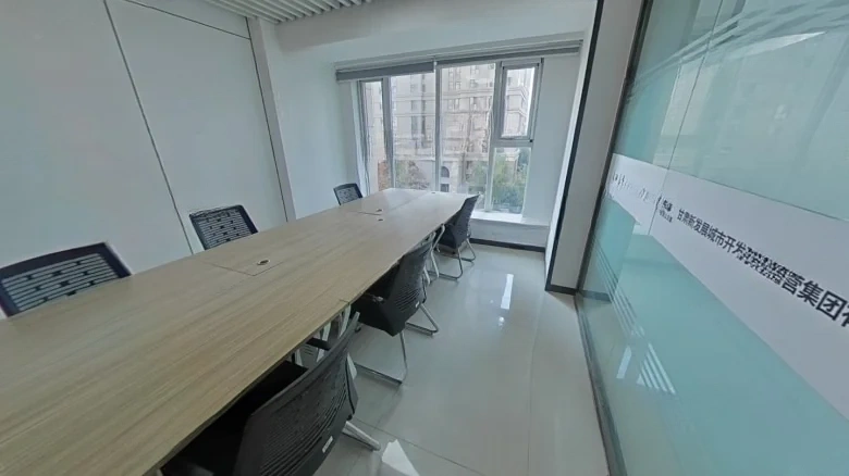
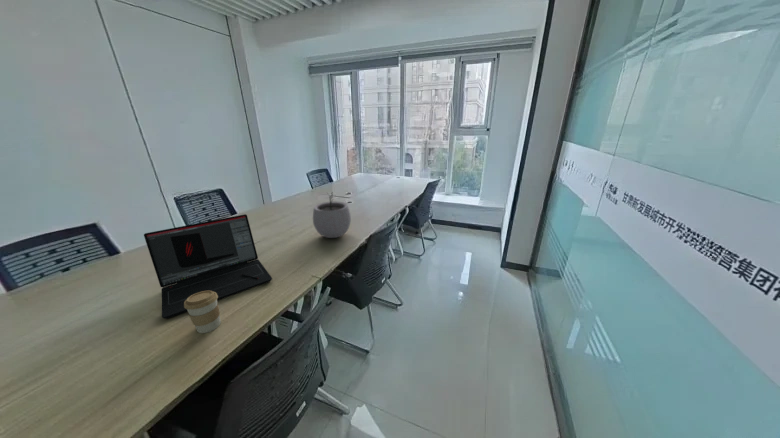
+ laptop [143,213,273,320]
+ plant pot [312,192,352,239]
+ coffee cup [184,291,222,334]
